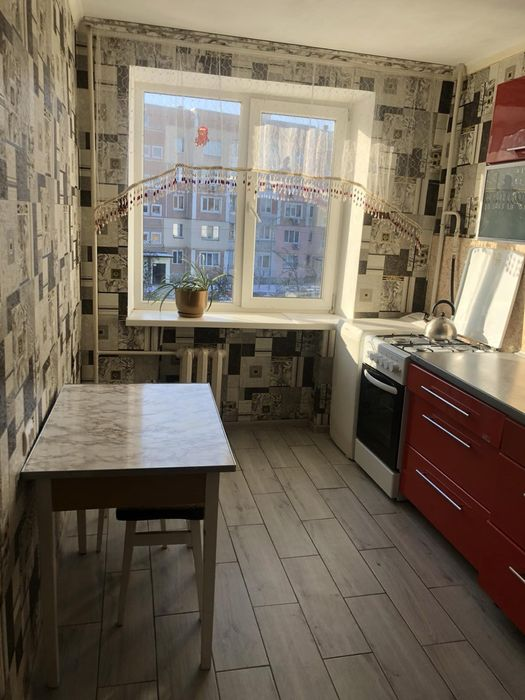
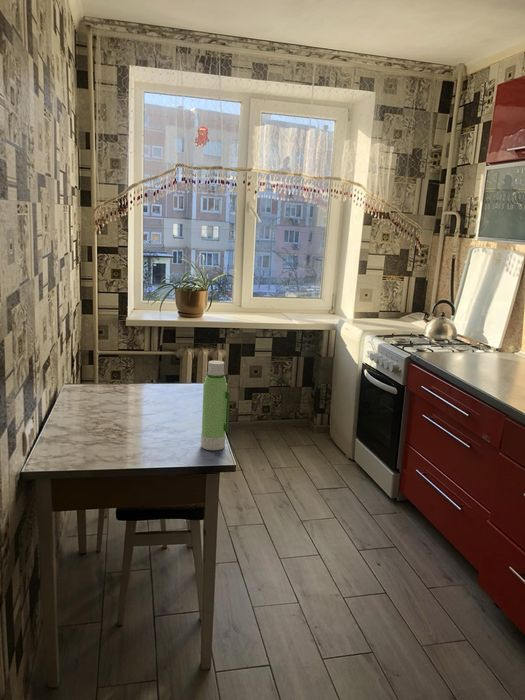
+ water bottle [200,360,231,451]
